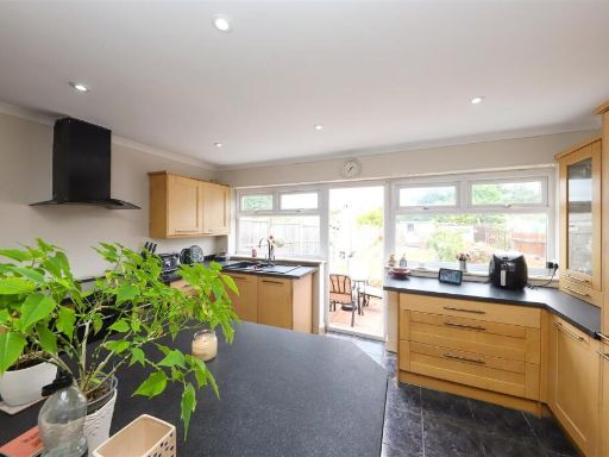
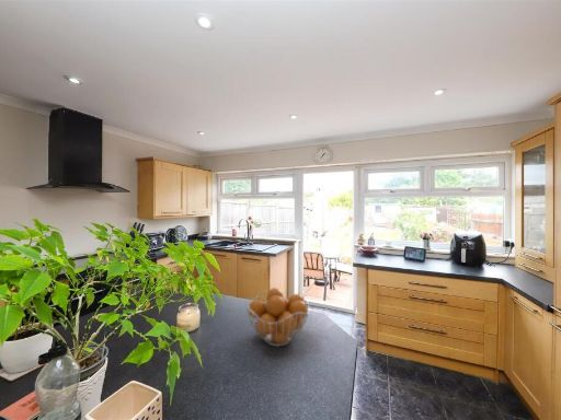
+ fruit basket [245,287,310,348]
